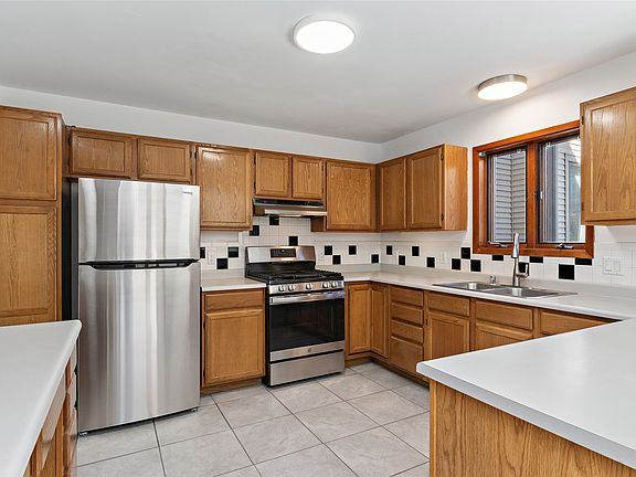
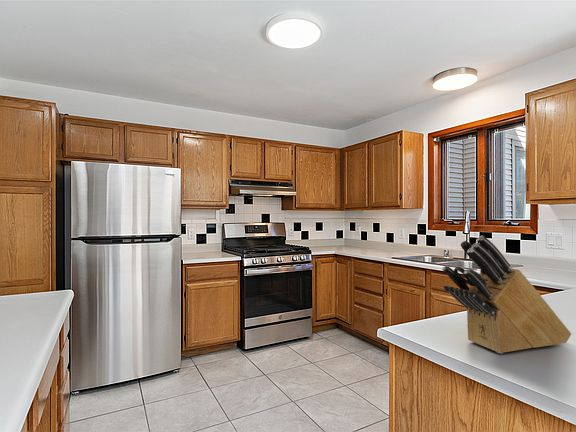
+ knife block [441,235,572,354]
